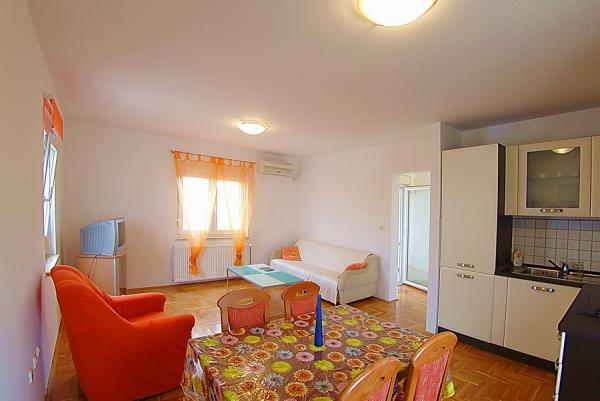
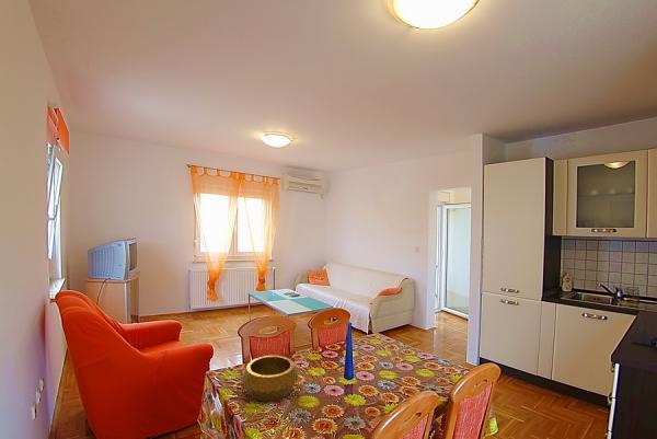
+ decorative bowl [241,355,299,402]
